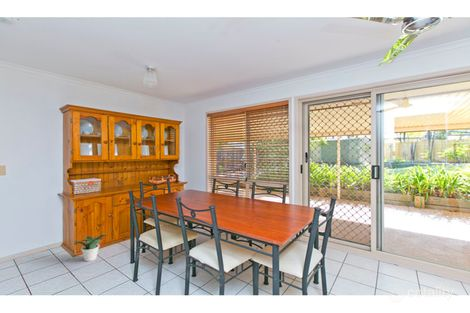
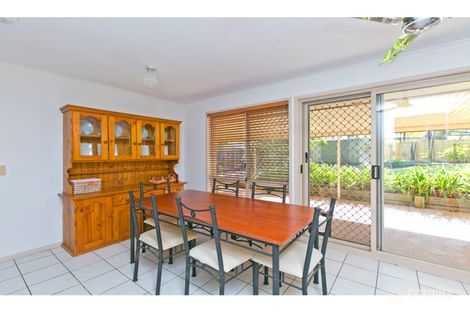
- potted plant [74,234,108,262]
